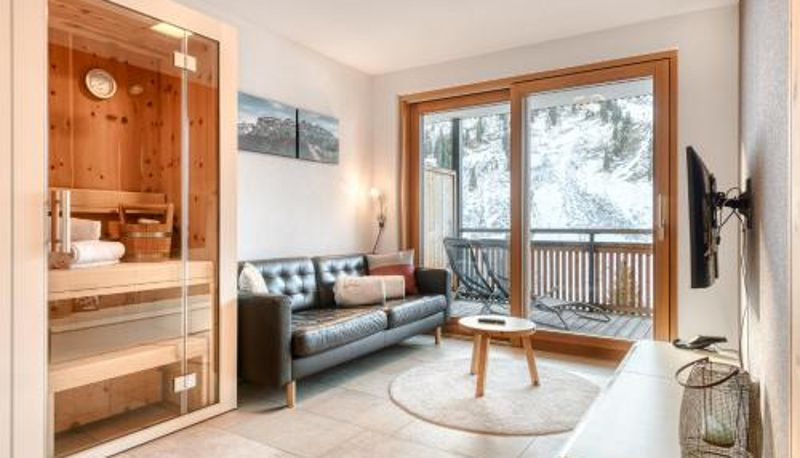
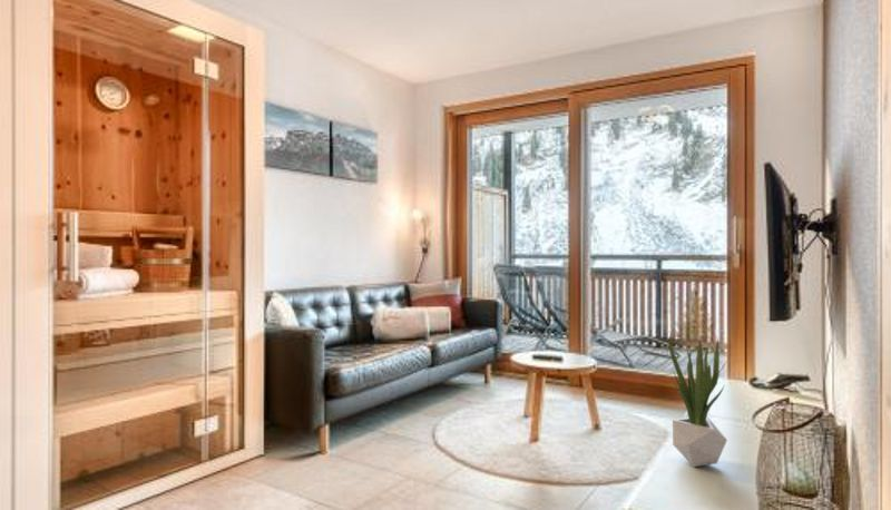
+ potted plant [667,332,728,468]
